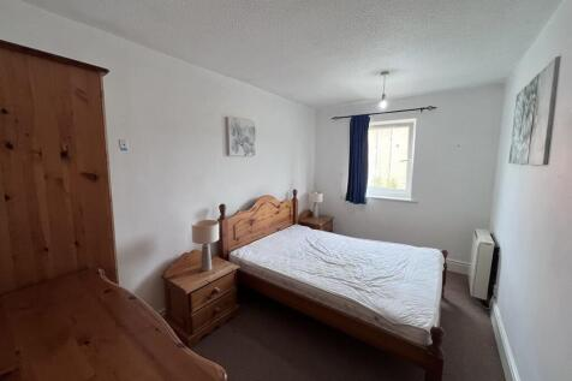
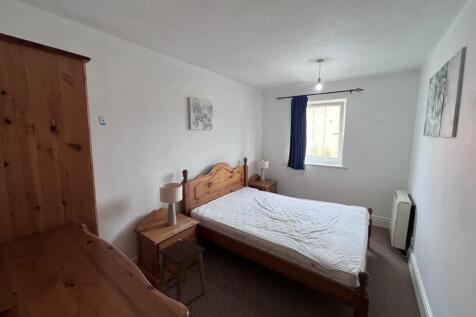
+ stool [157,238,207,303]
